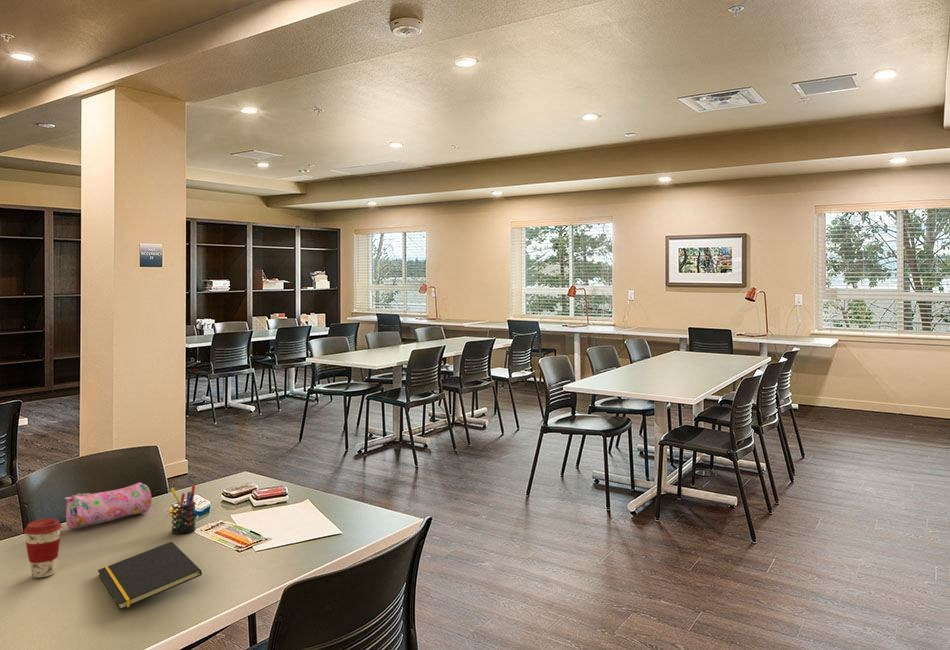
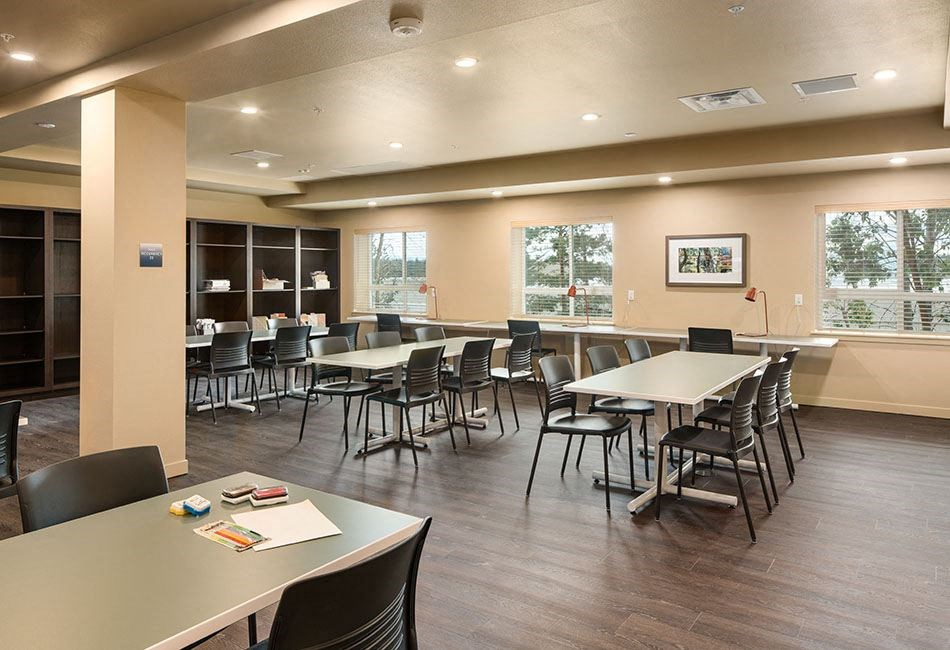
- pen holder [169,484,197,535]
- pencil case [63,481,153,529]
- notepad [97,541,203,611]
- coffee cup [23,518,63,579]
